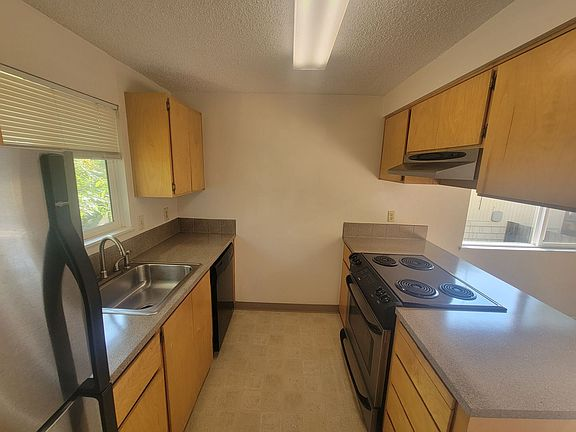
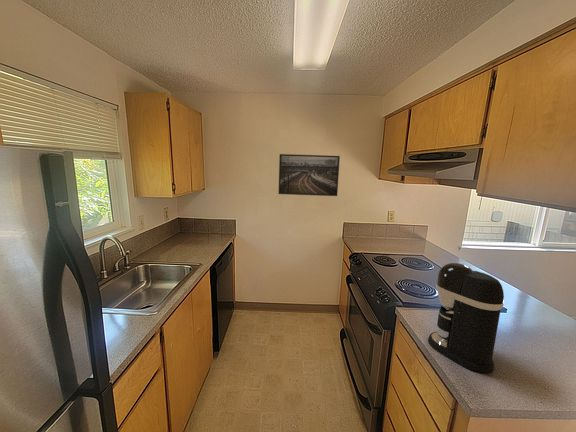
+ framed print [277,153,341,197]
+ coffee maker [427,262,505,374]
